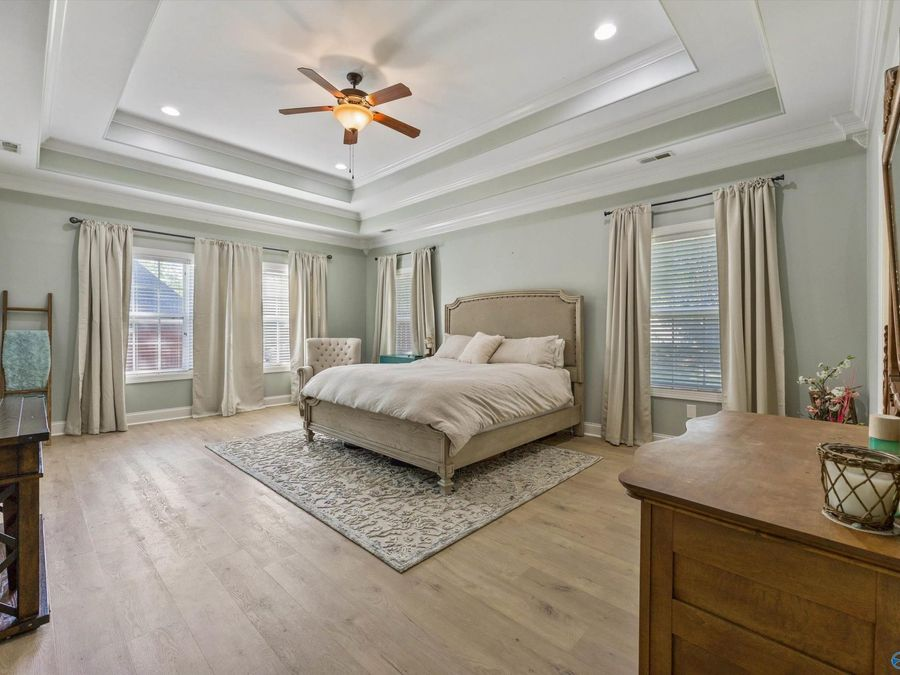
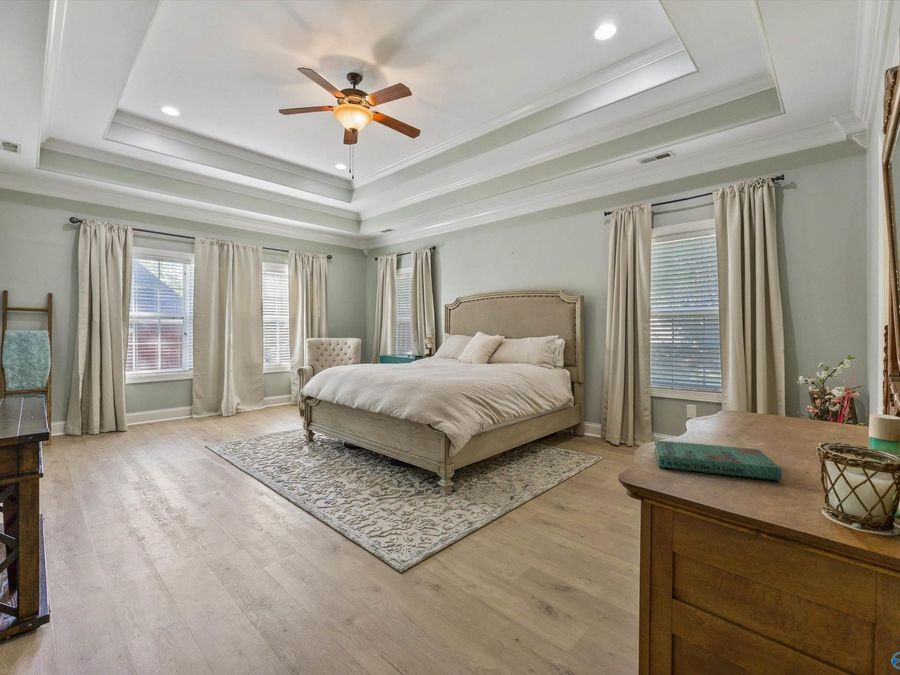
+ book [654,439,783,482]
